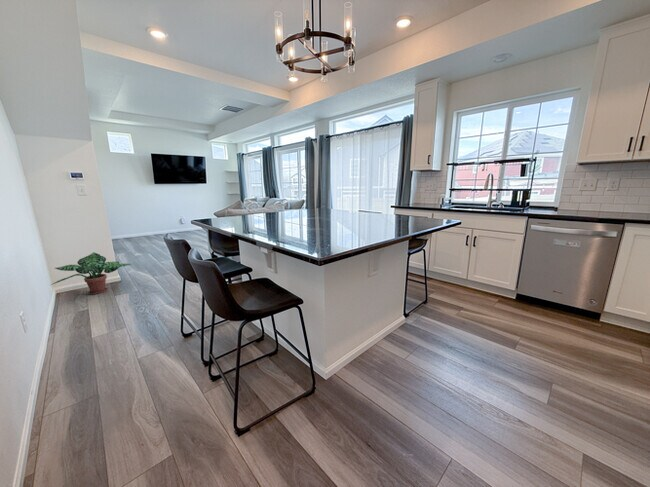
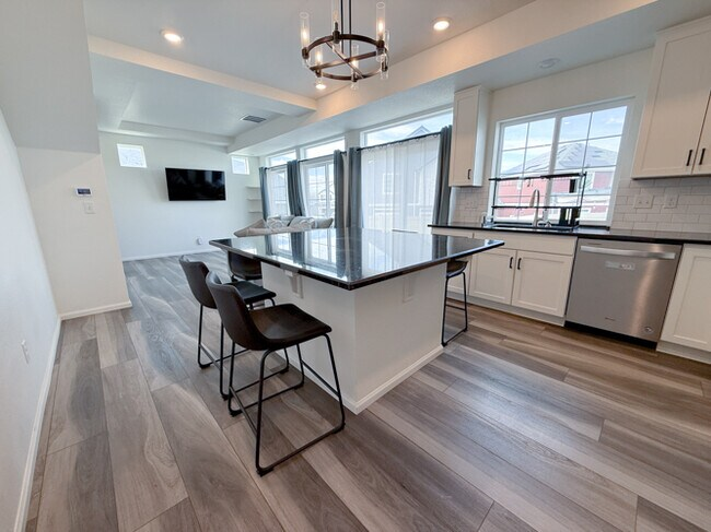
- potted plant [50,251,132,295]
